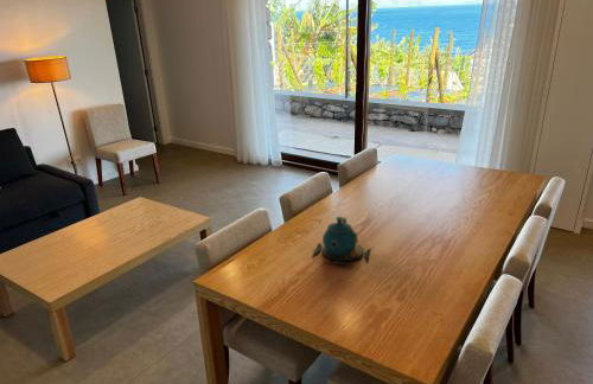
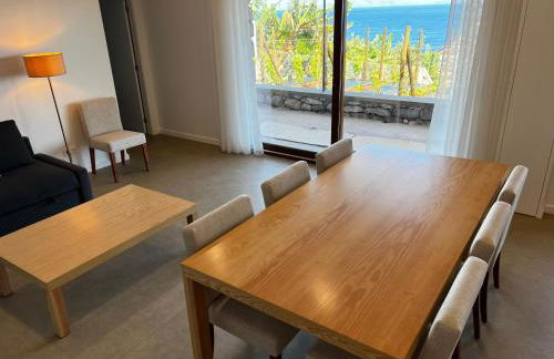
- teapot [312,216,371,267]
